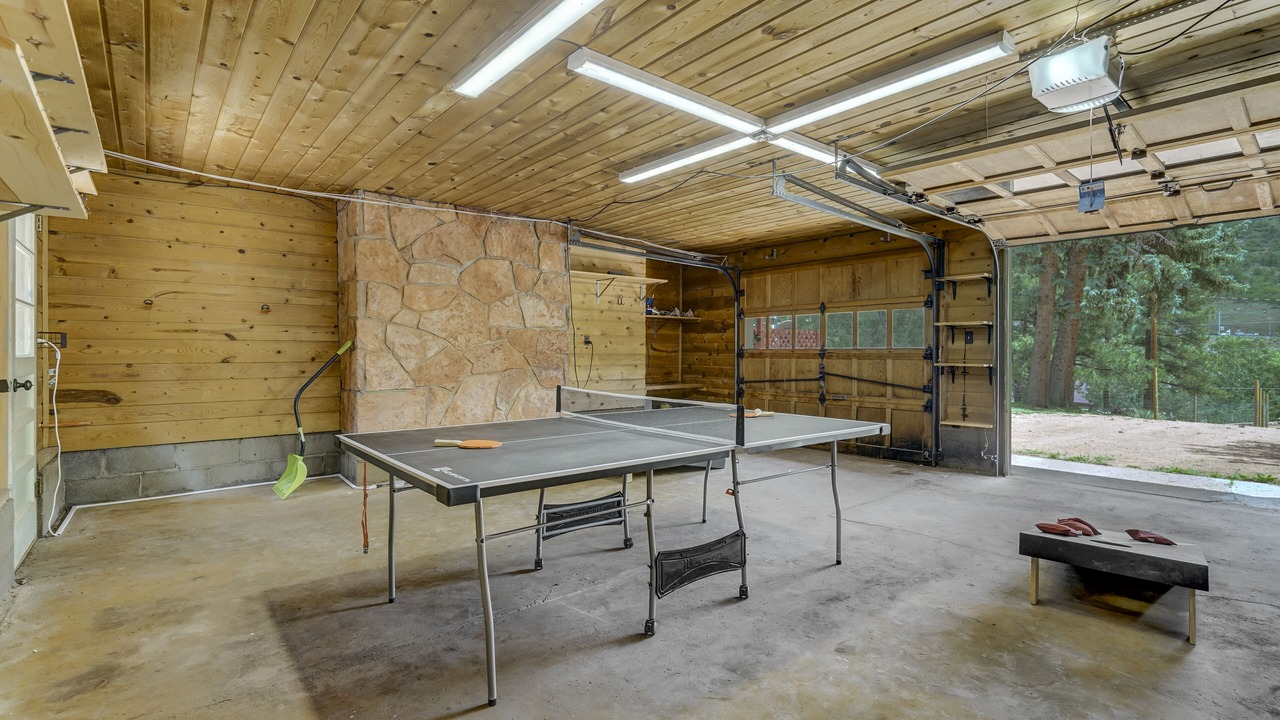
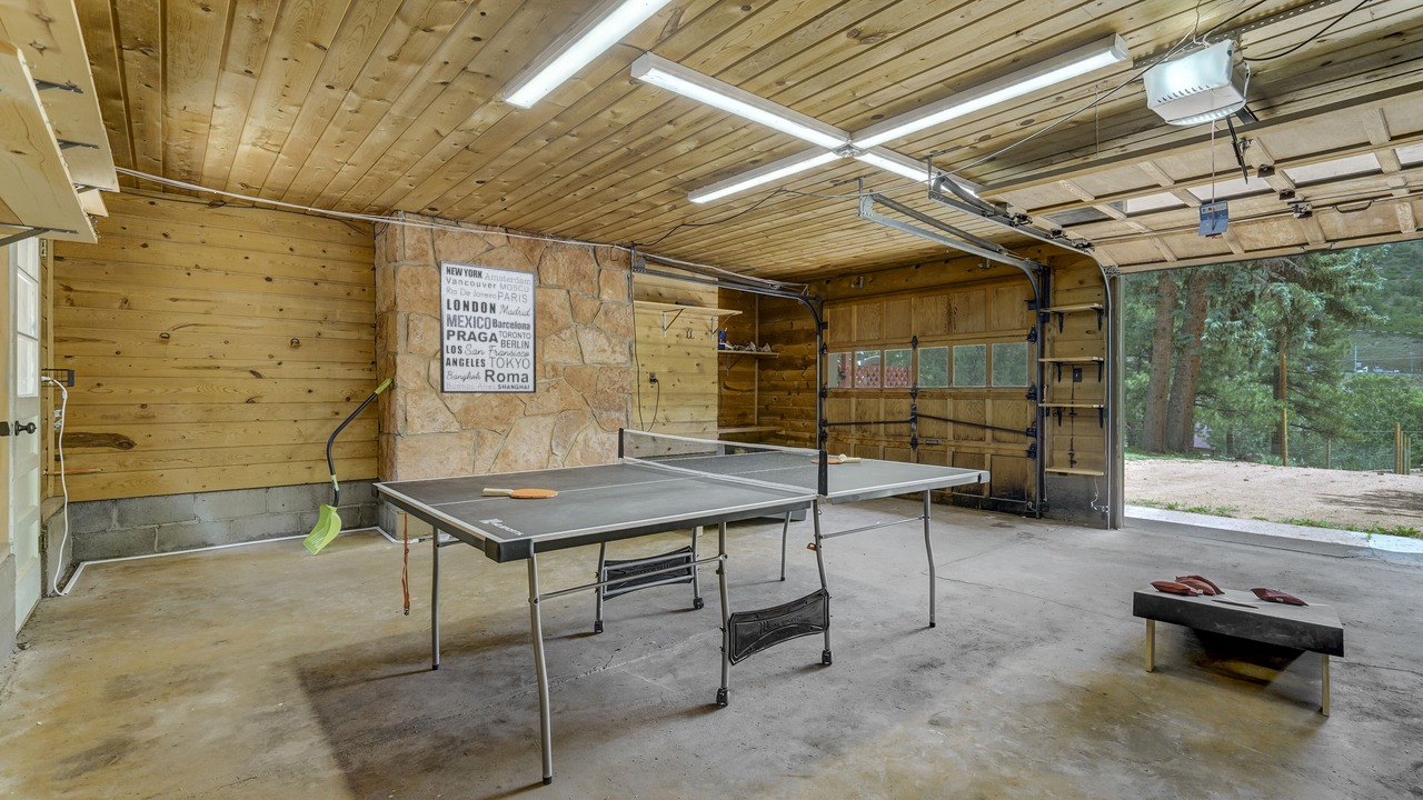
+ wall art [438,259,537,394]
